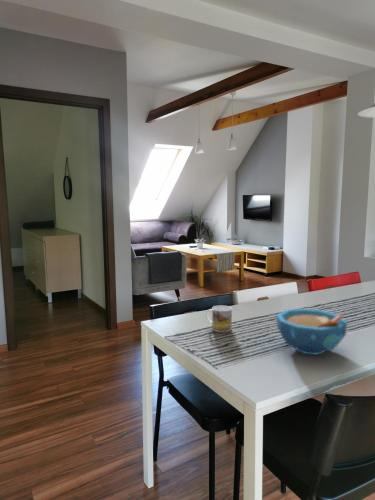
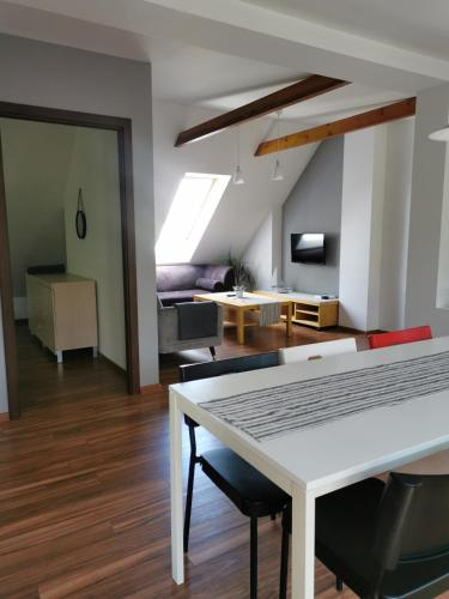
- mug [205,305,233,333]
- bowl [276,308,348,356]
